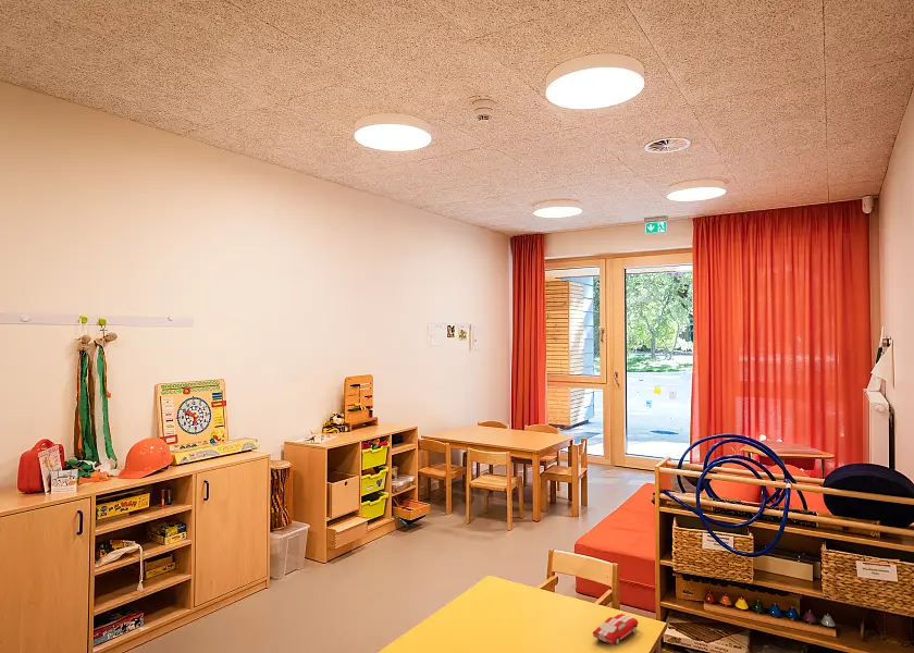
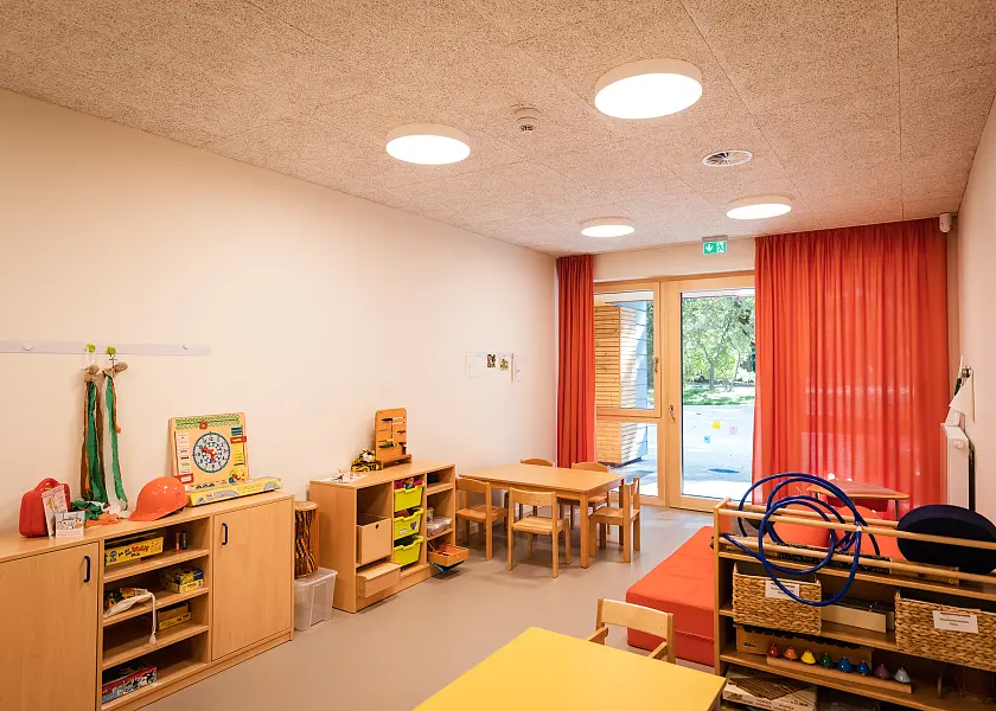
- toy car [592,613,639,645]
